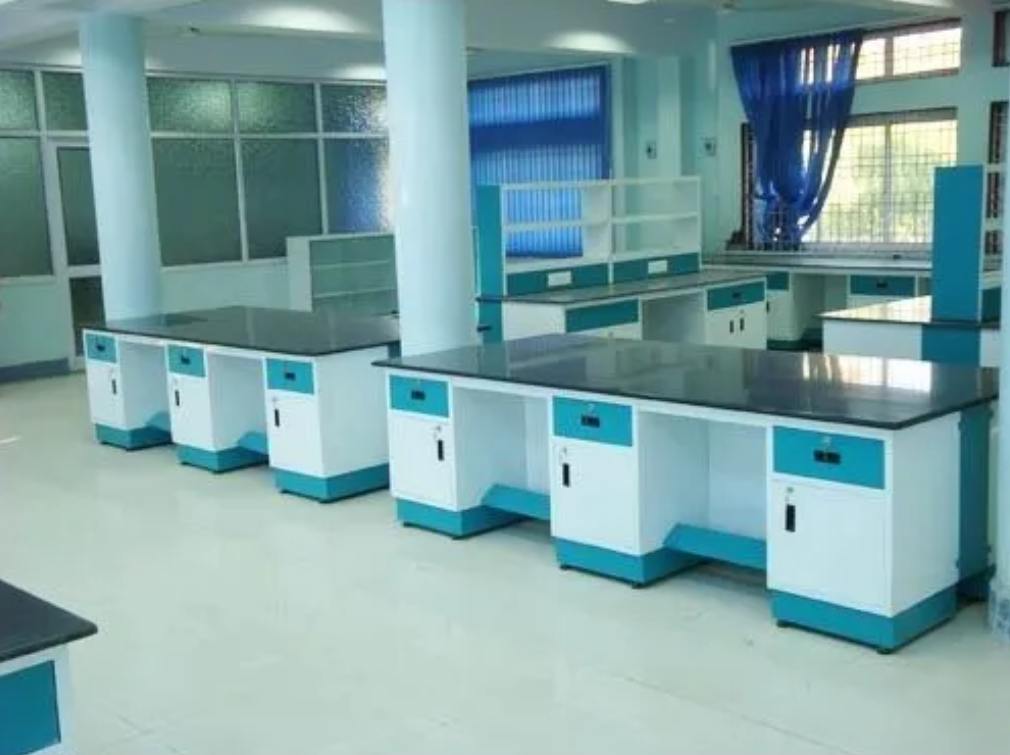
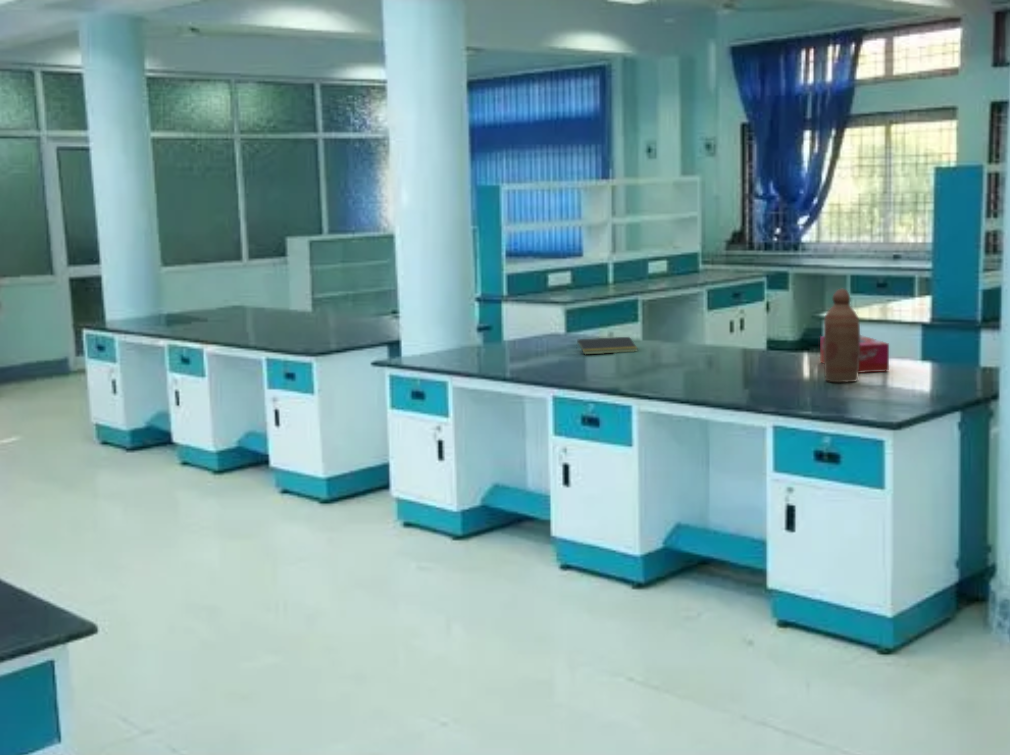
+ tissue box [819,334,890,374]
+ bottle [823,288,861,383]
+ notepad [575,336,639,356]
